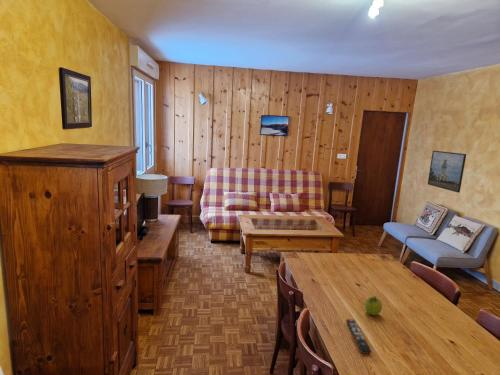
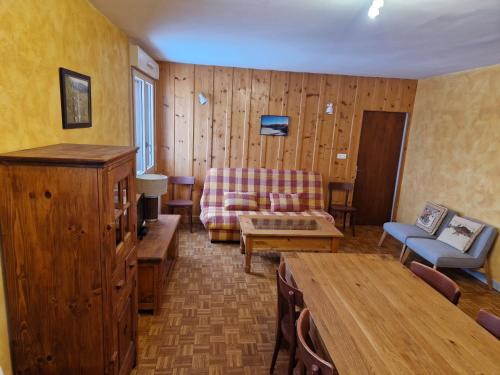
- remote control [345,318,372,355]
- fruit [364,295,383,316]
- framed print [427,150,467,194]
